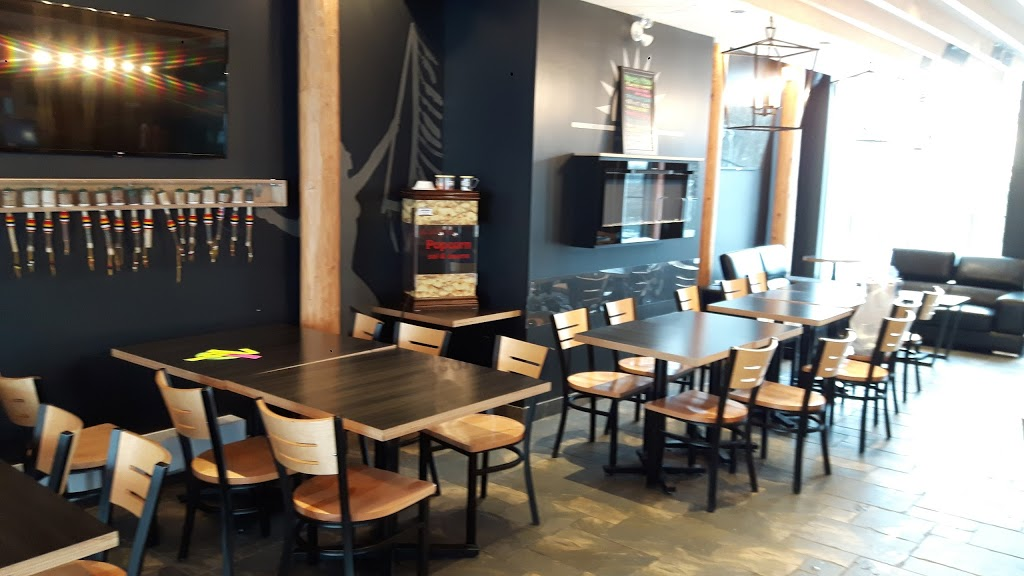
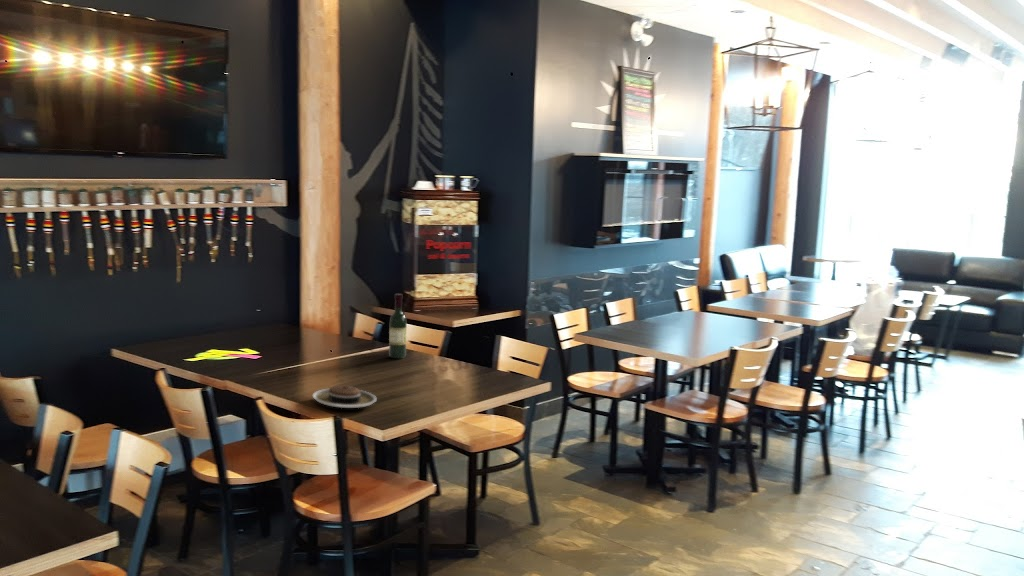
+ wine bottle [388,293,408,359]
+ plate [312,384,378,409]
